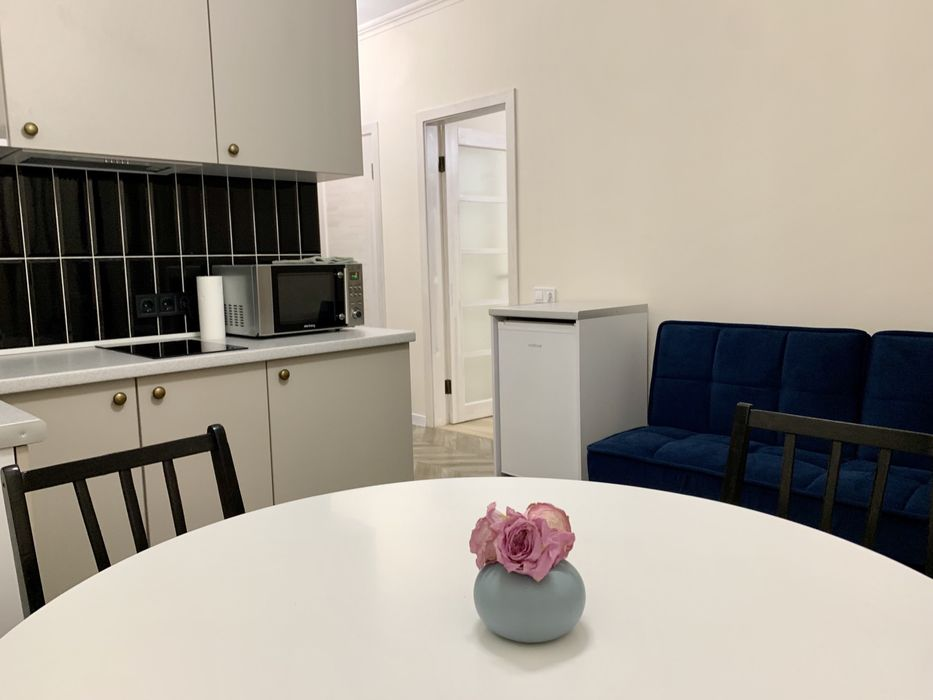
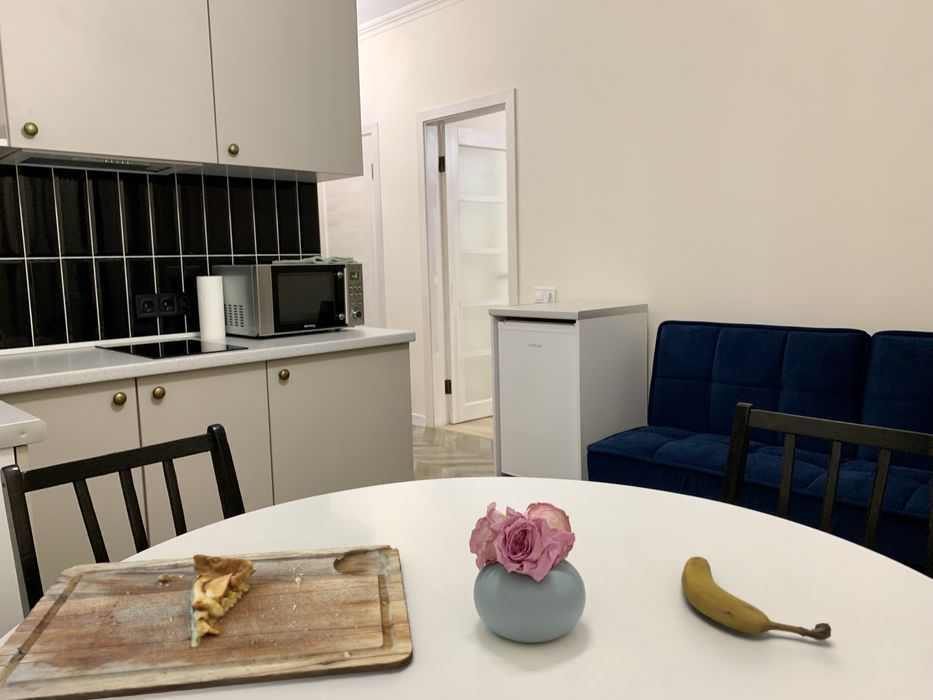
+ fruit [680,555,832,641]
+ cutting board [0,544,414,700]
